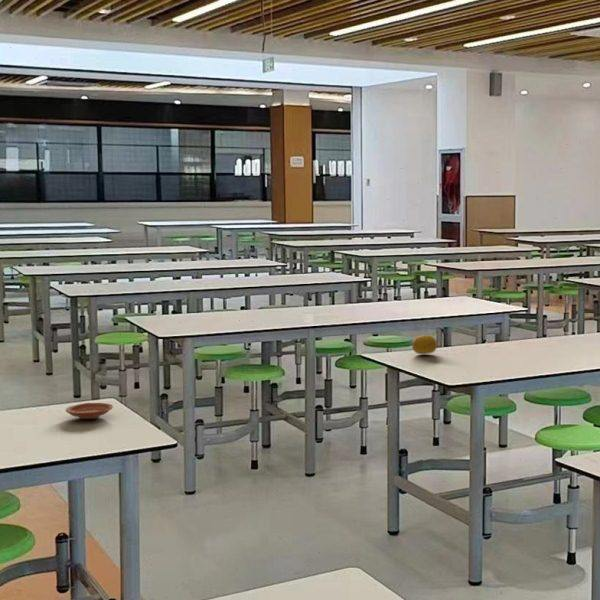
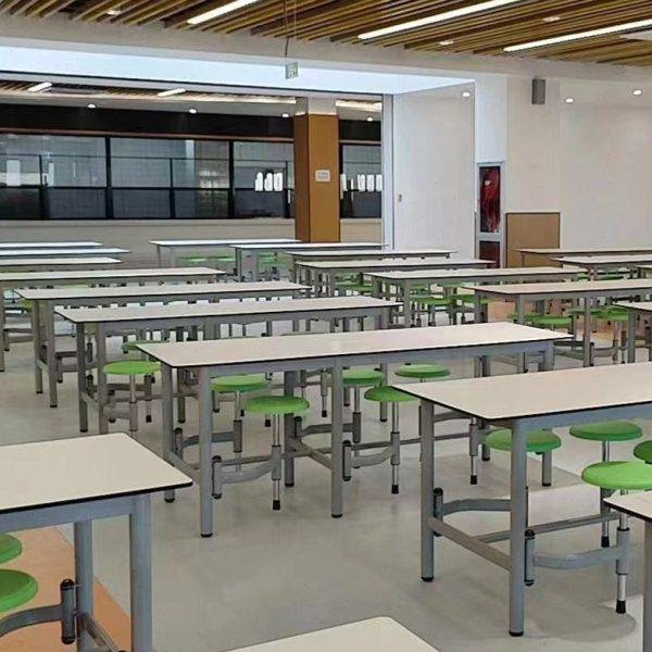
- plate [65,402,114,420]
- fruit [411,334,438,355]
